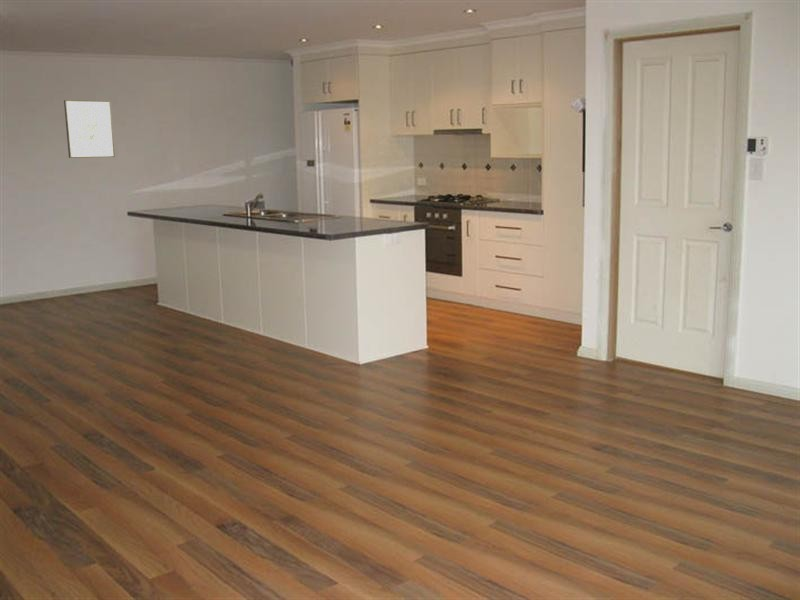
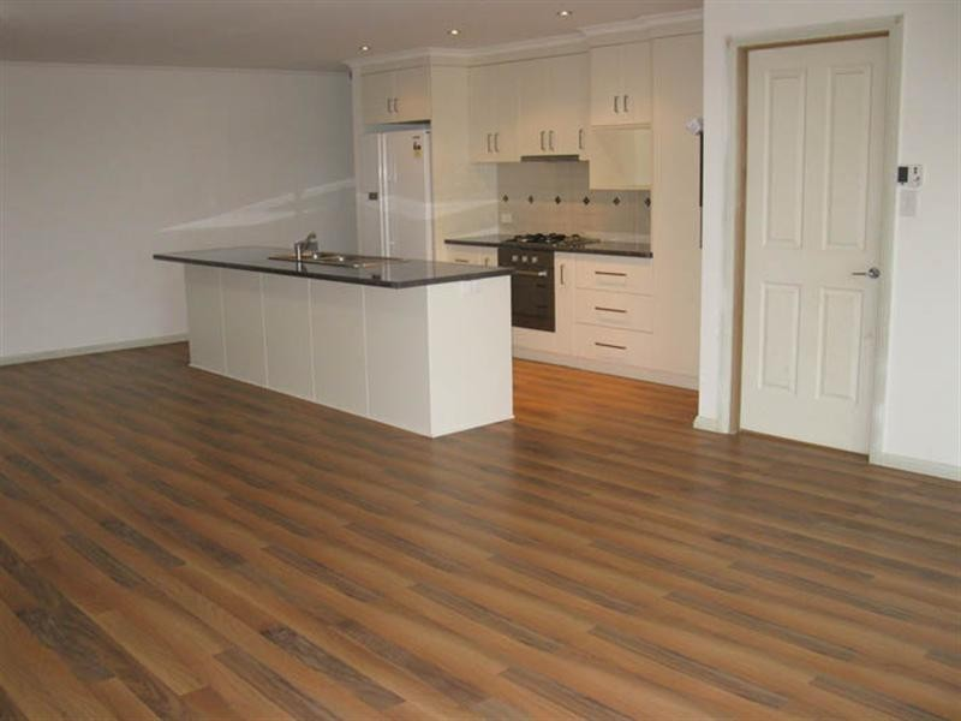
- wall art [63,99,116,159]
